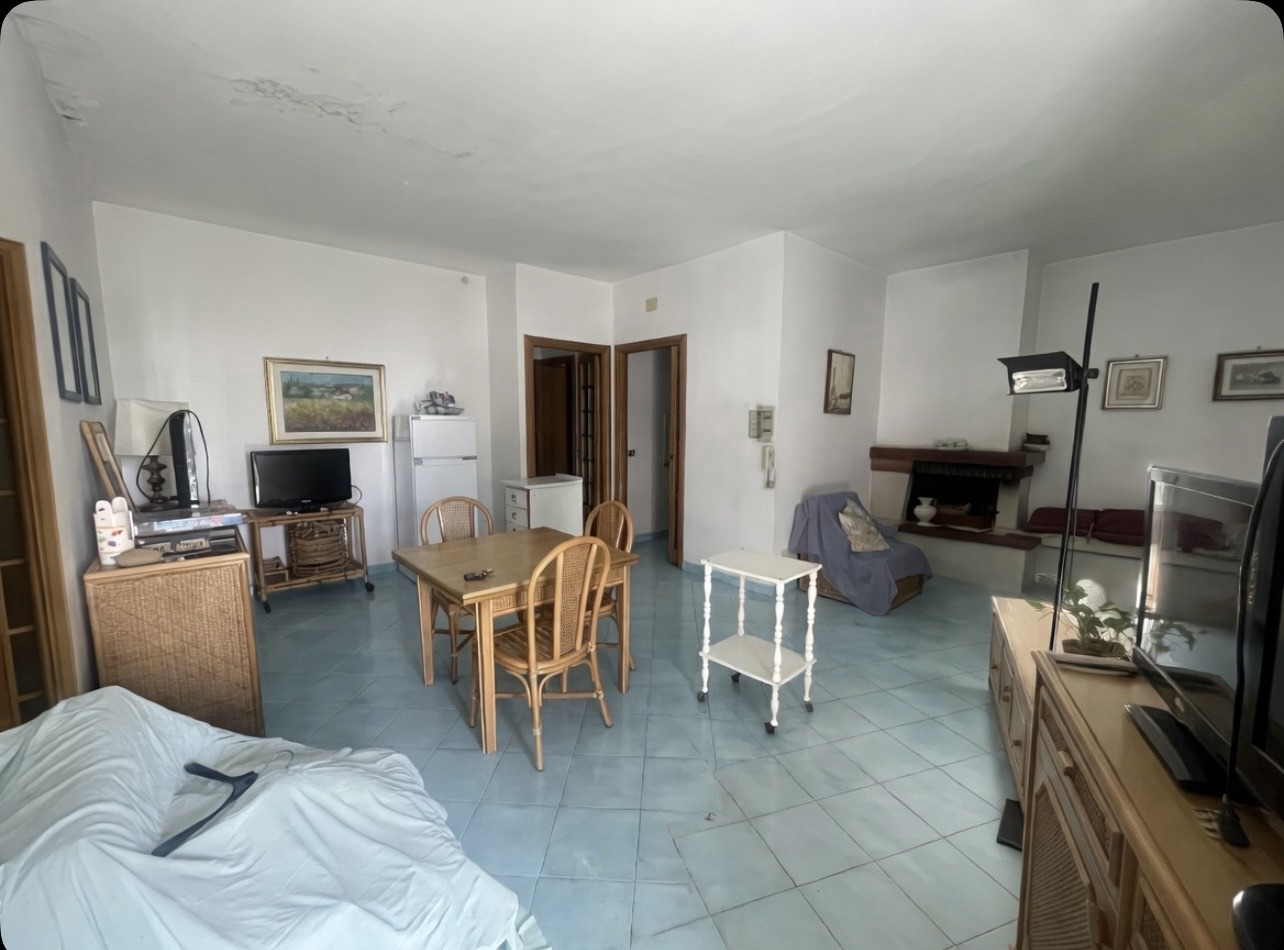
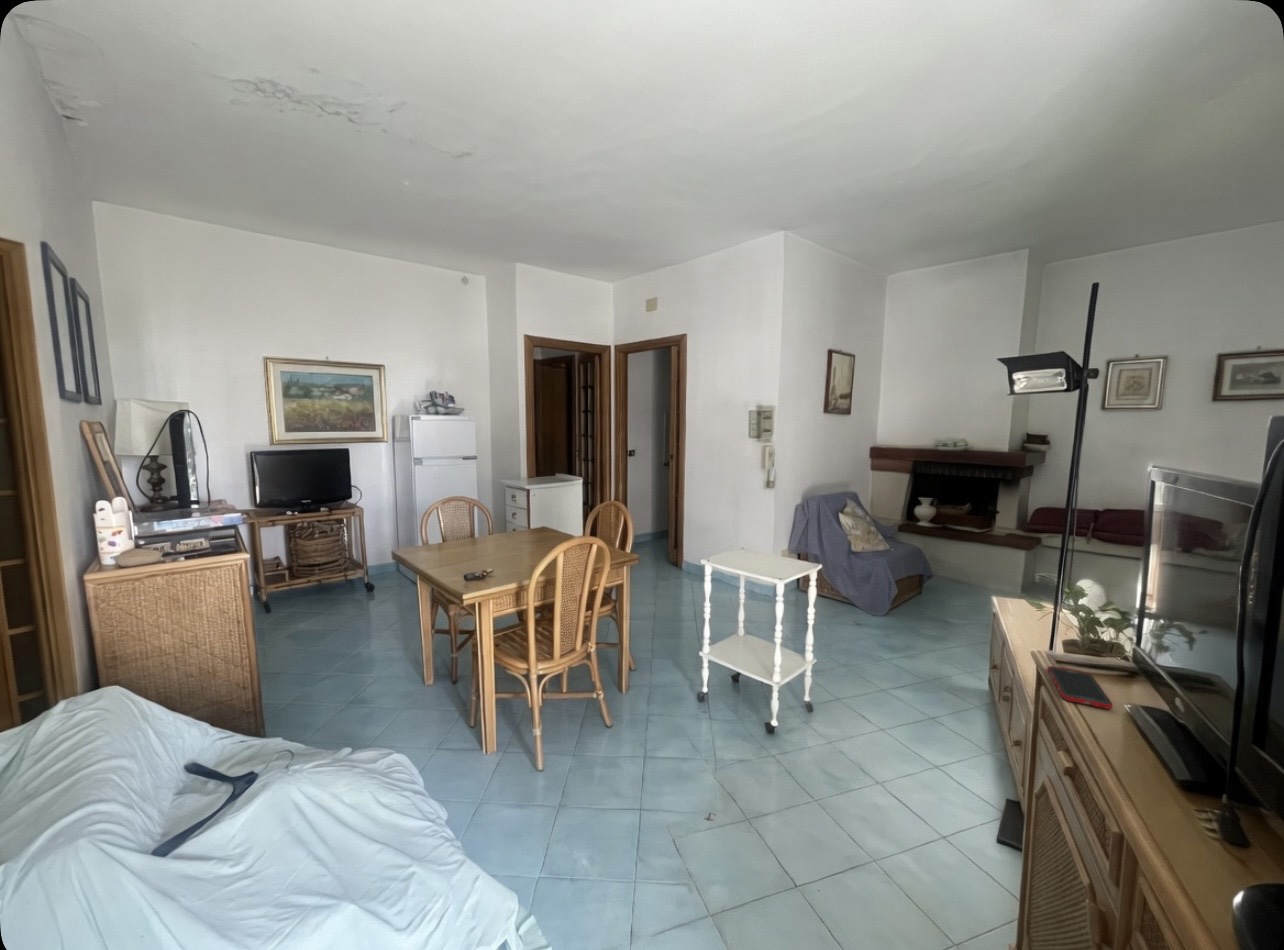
+ cell phone [1047,665,1114,710]
